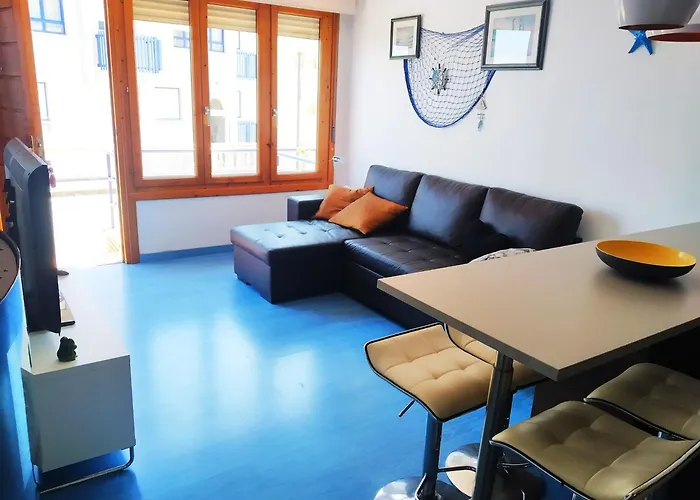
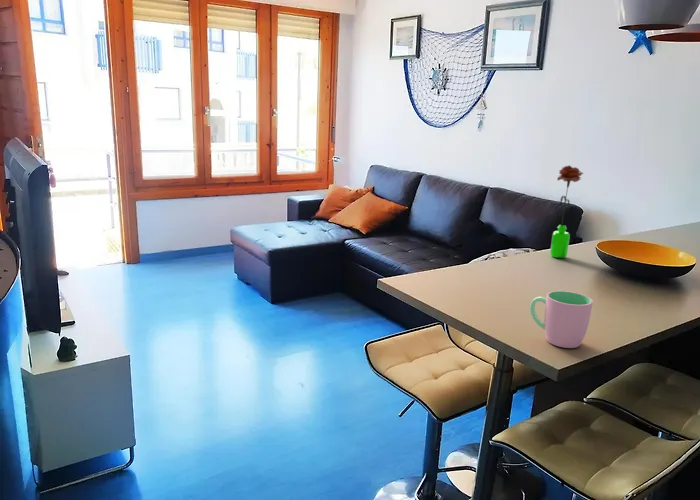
+ flower [549,164,585,259]
+ cup [529,290,594,349]
